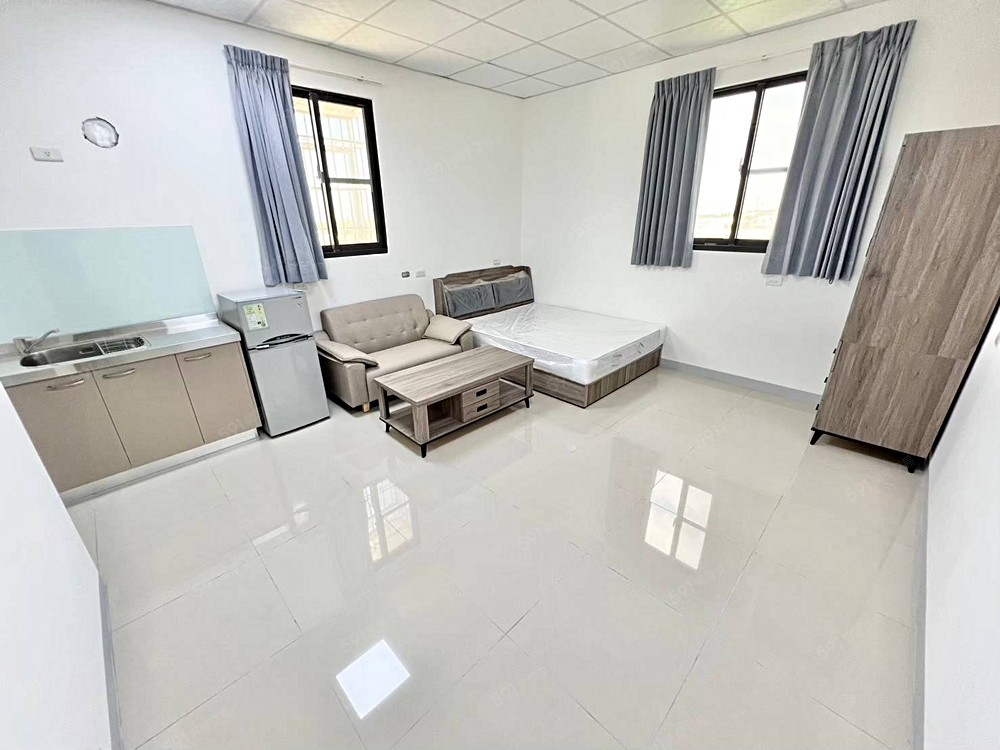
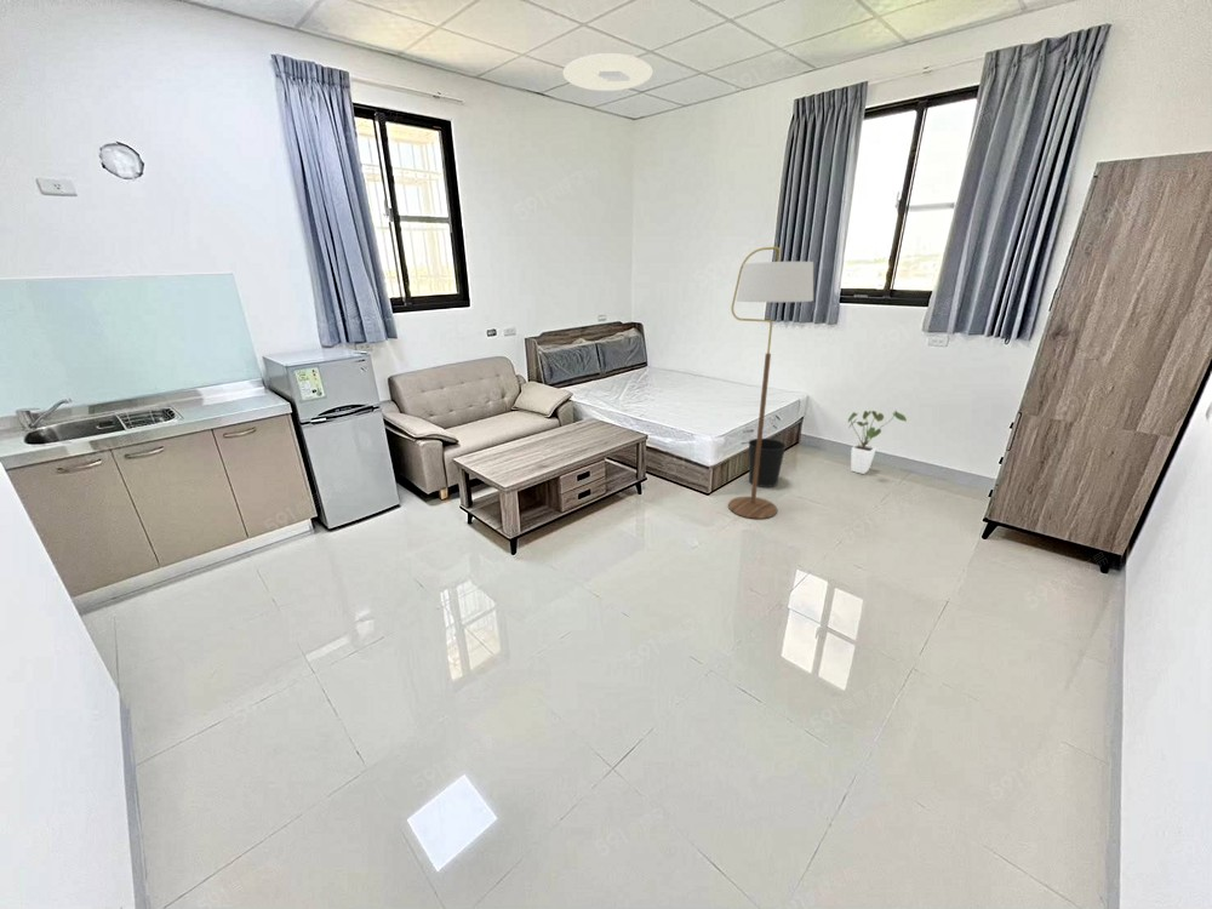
+ wastebasket [748,438,788,488]
+ house plant [847,410,908,475]
+ ceiling light [562,52,653,92]
+ floor lamp [727,246,814,520]
